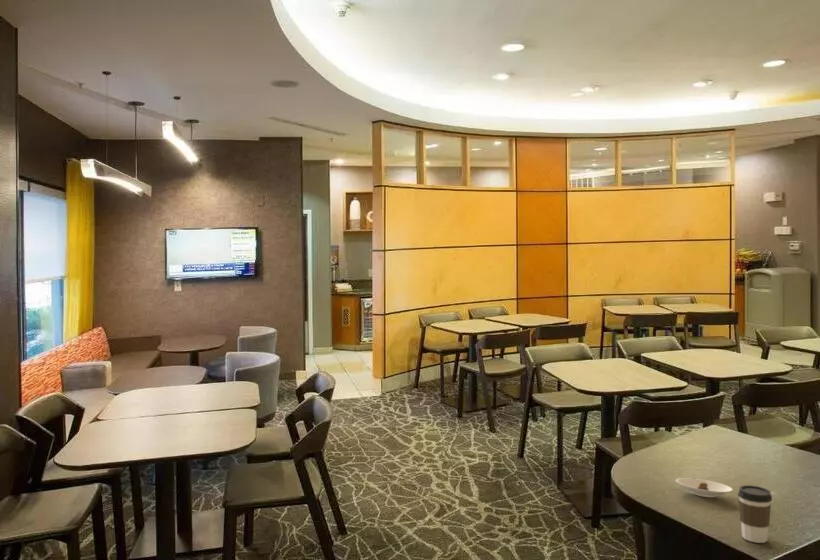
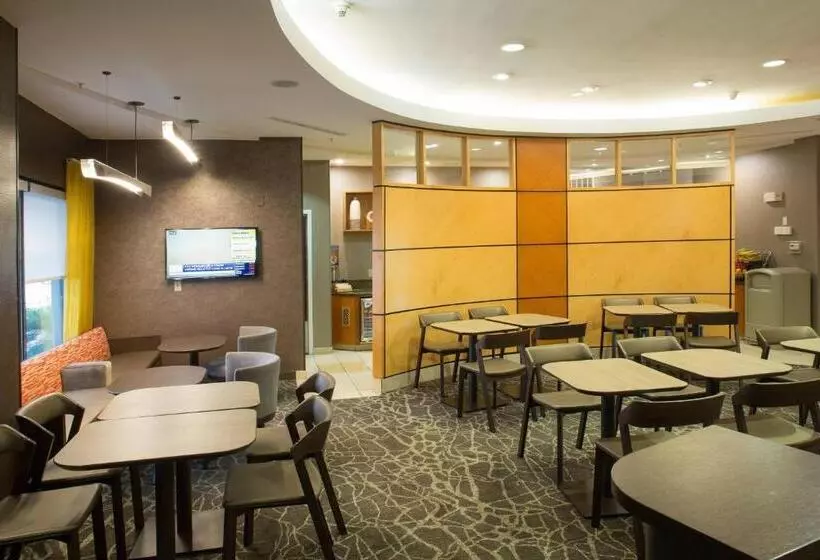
- coffee cup [737,484,773,544]
- saucer [675,477,734,498]
